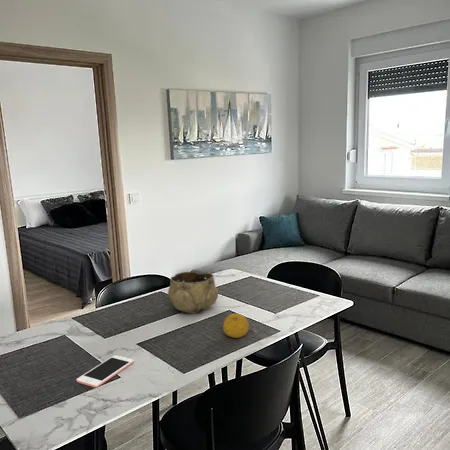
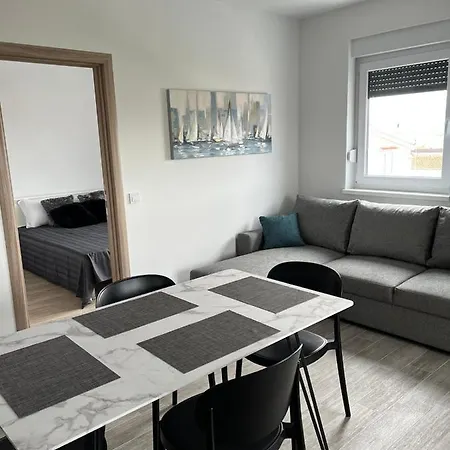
- cell phone [76,354,135,389]
- fruit [222,313,250,339]
- decorative bowl [167,271,219,314]
